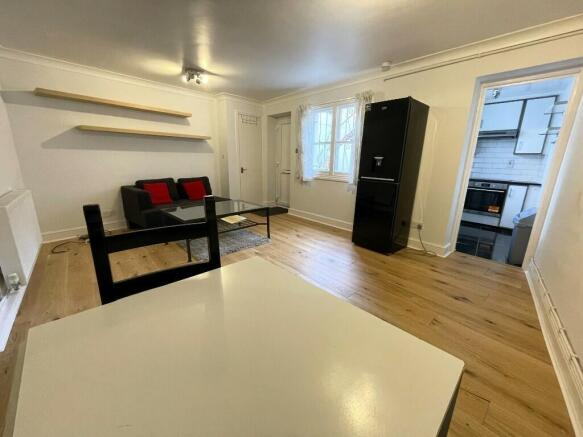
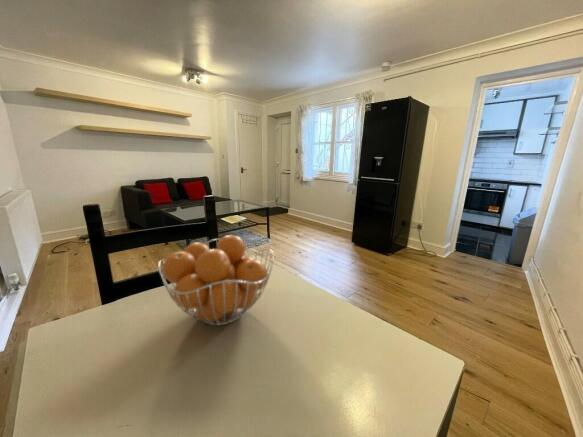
+ fruit basket [157,234,275,327]
